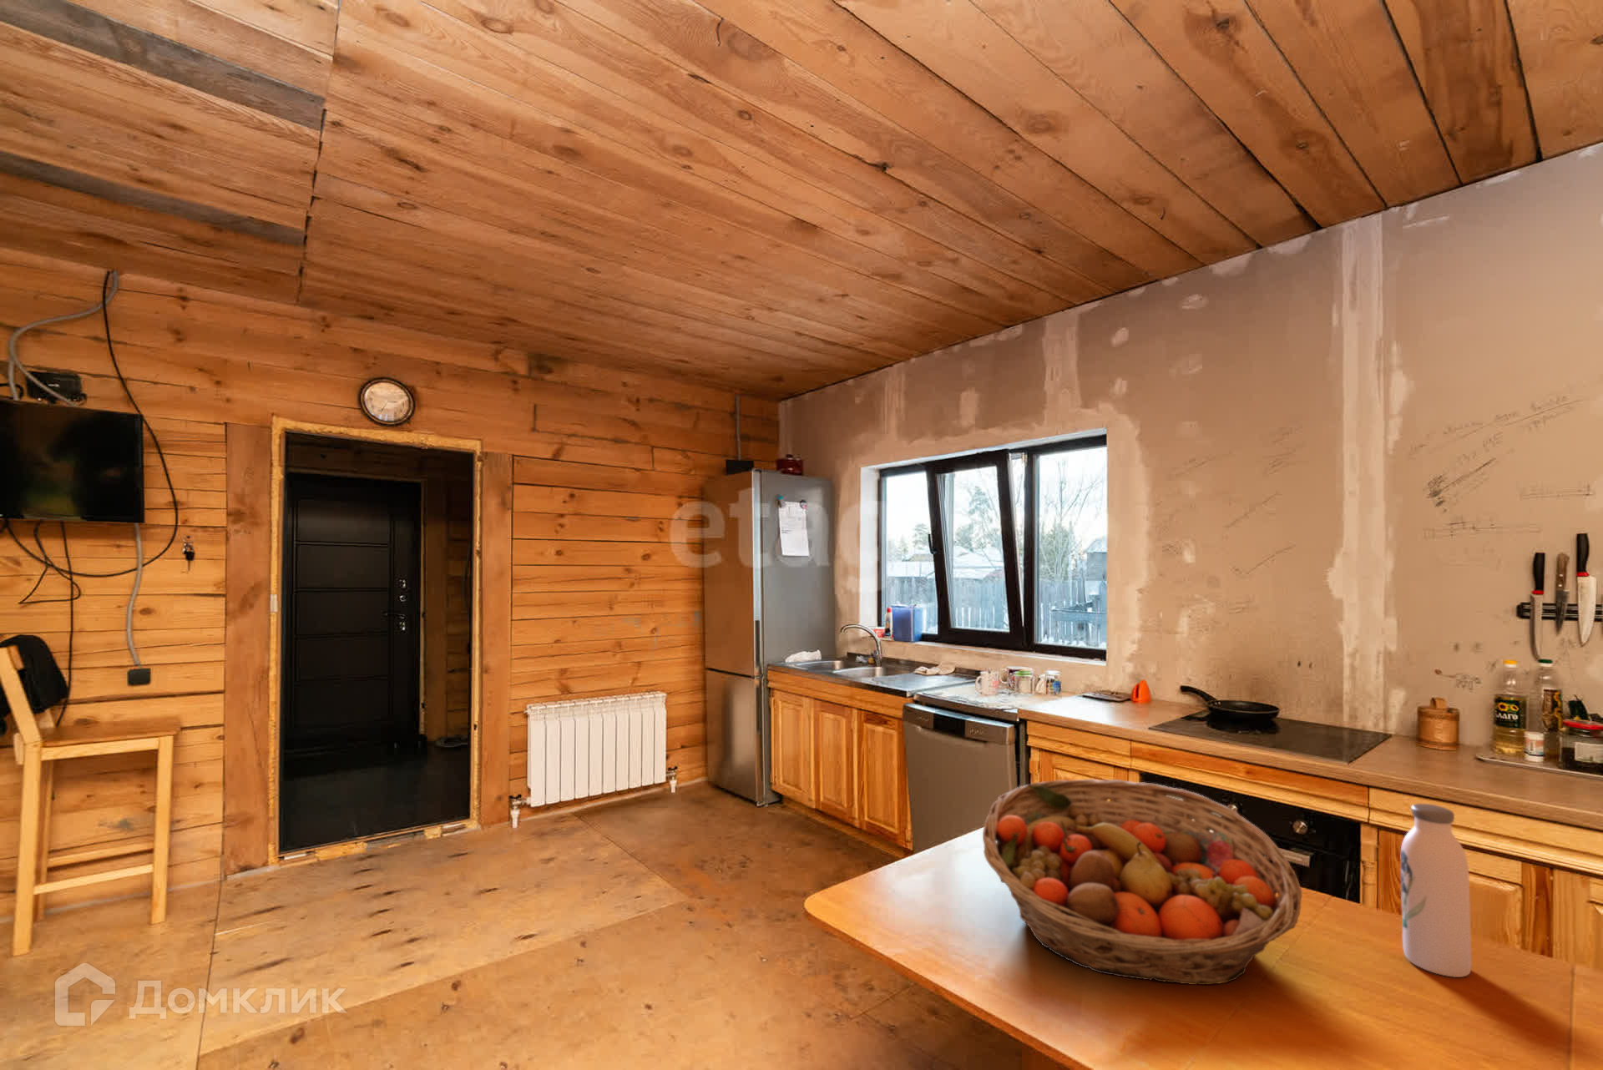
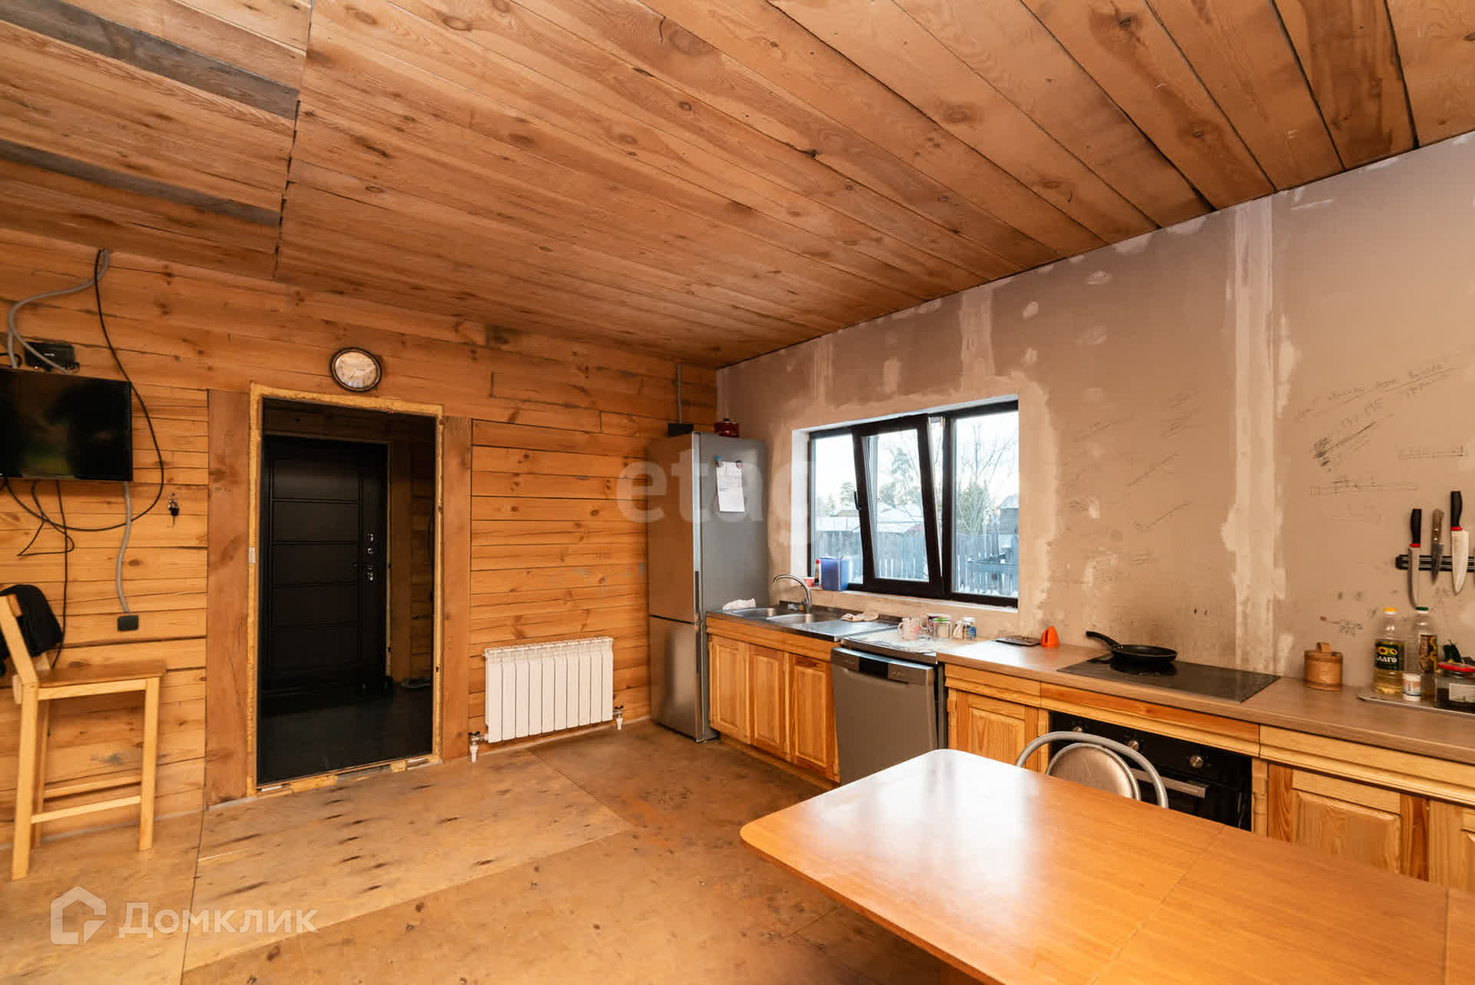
- fruit basket [982,777,1302,985]
- water bottle [1400,802,1472,978]
